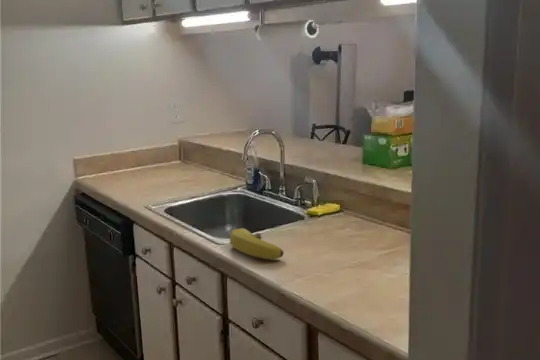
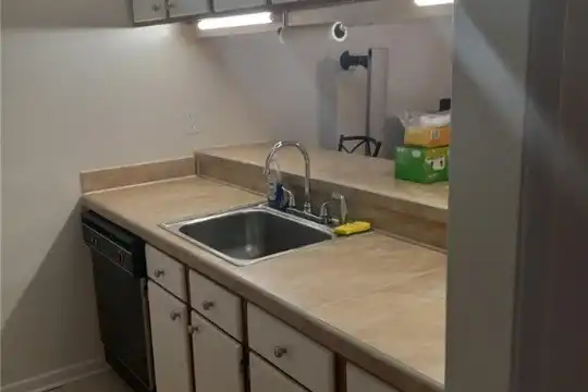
- banana [229,227,285,260]
